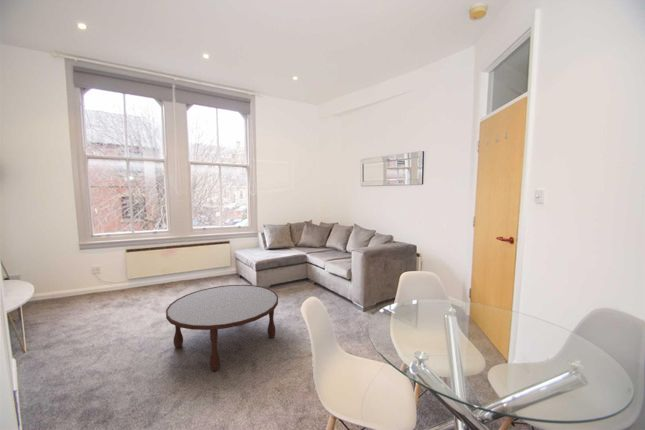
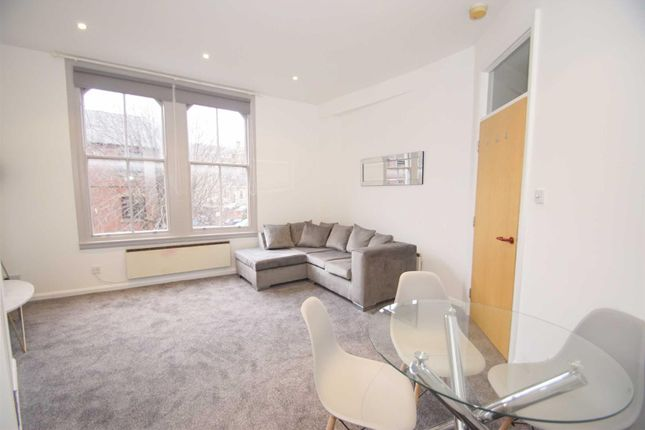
- coffee table [165,284,279,372]
